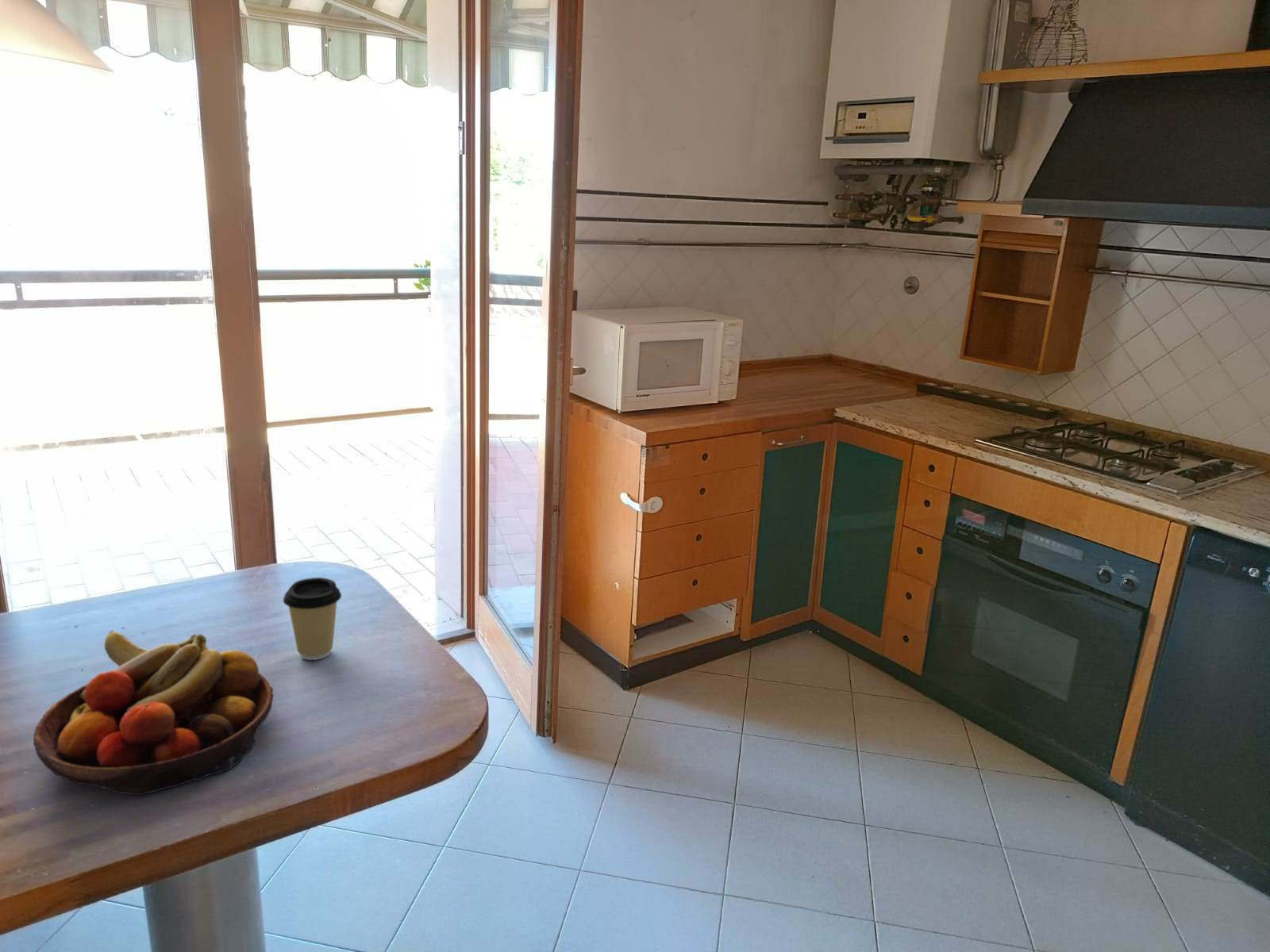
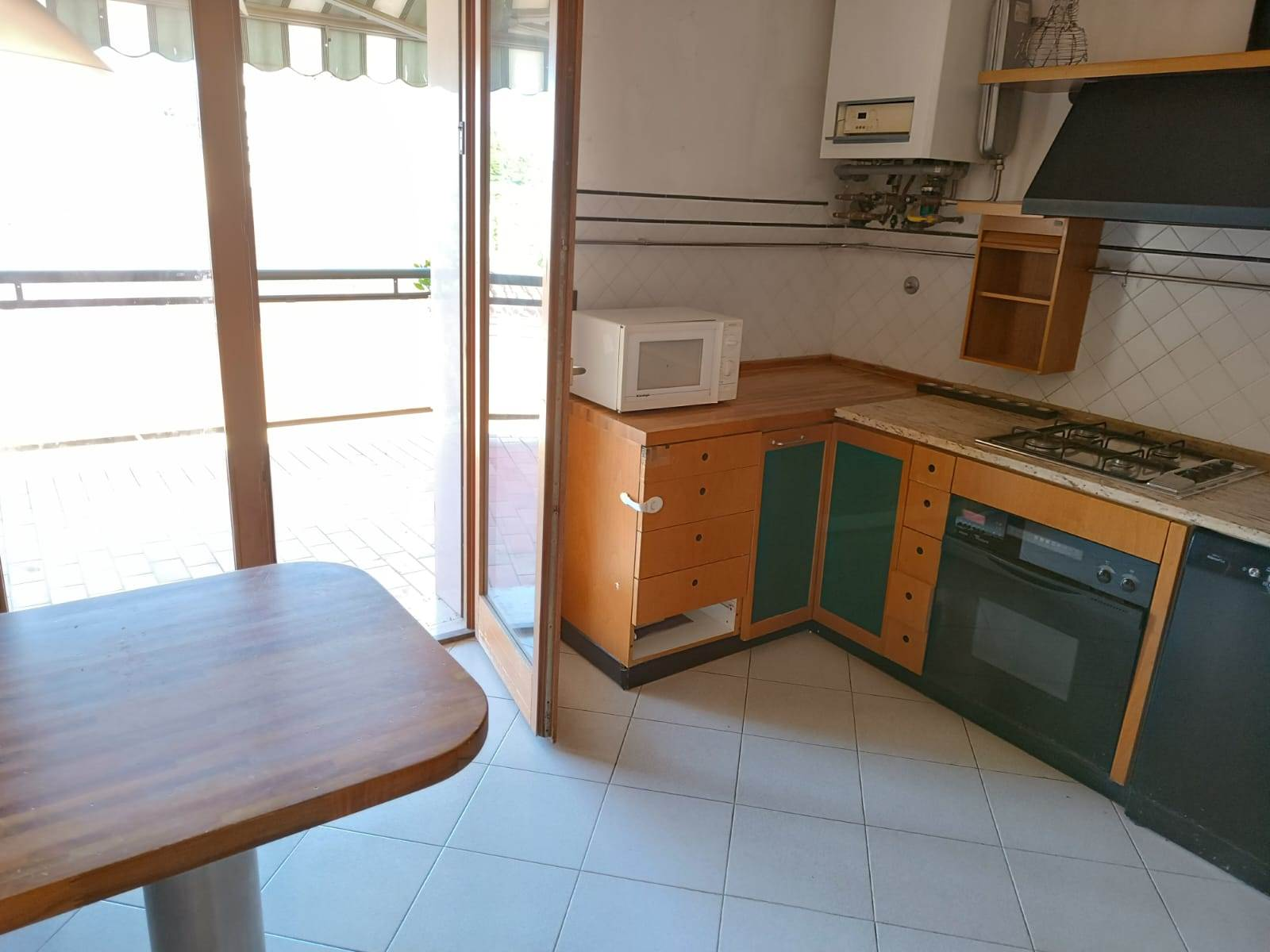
- fruit bowl [33,629,275,797]
- coffee cup [283,577,342,661]
